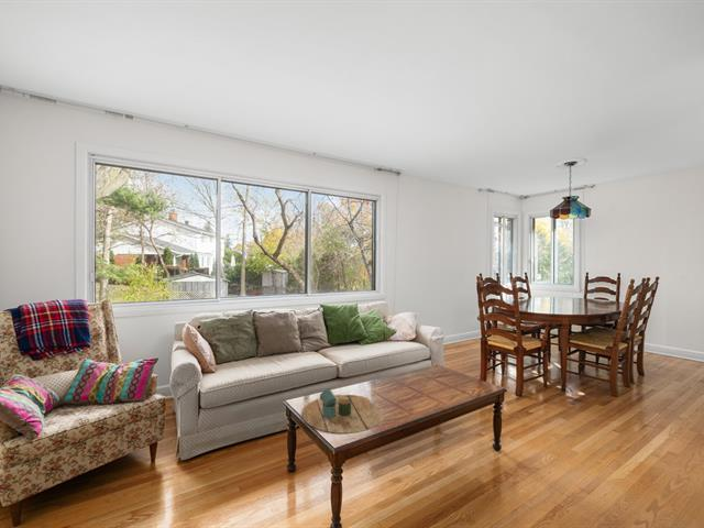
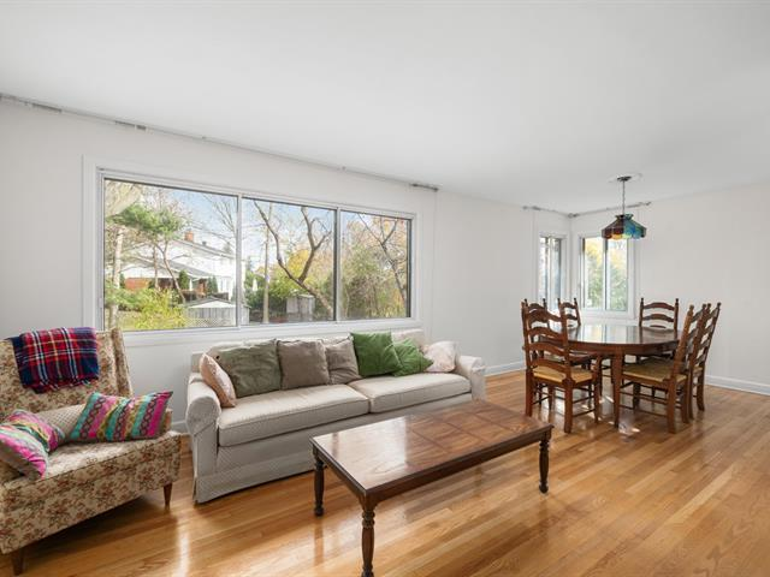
- decorative tray [301,388,385,435]
